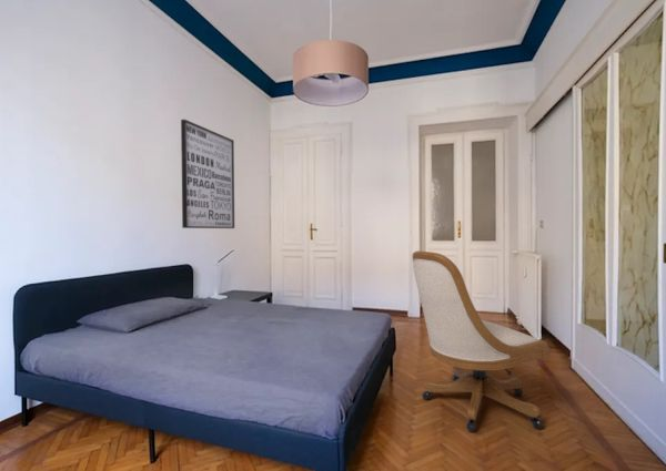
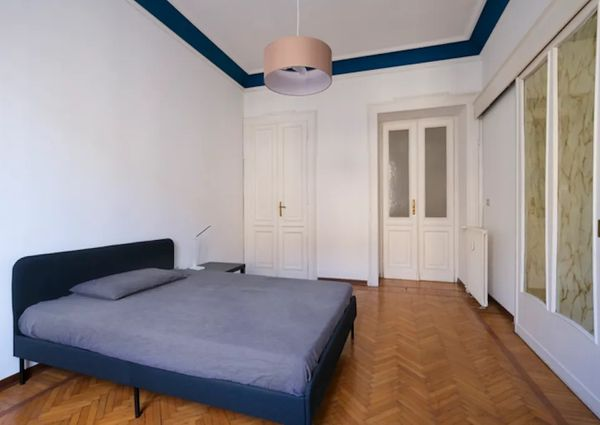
- chair [412,250,551,432]
- wall art [180,119,235,229]
